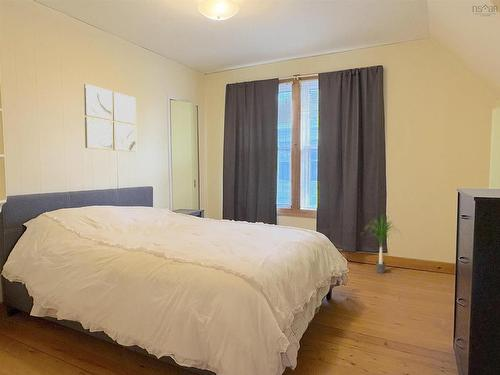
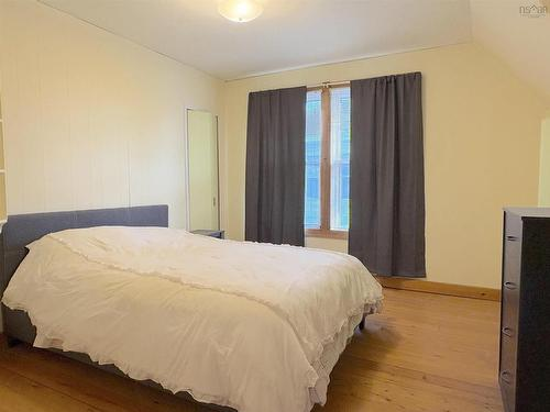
- potted plant [360,215,404,274]
- wall art [83,83,137,153]
